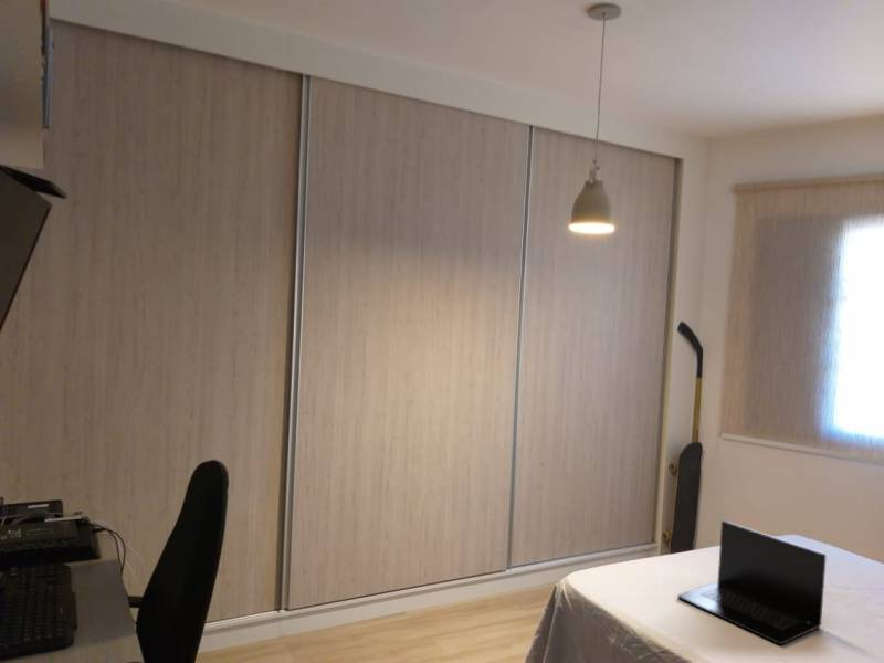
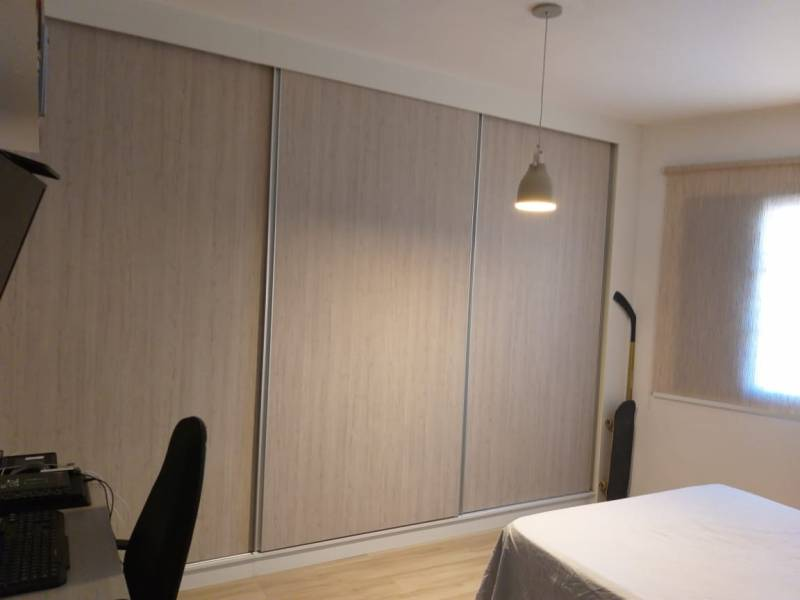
- laptop [677,519,827,645]
